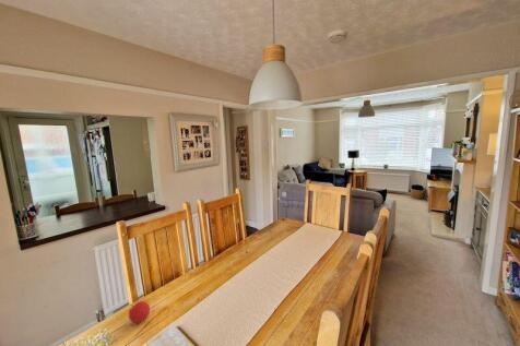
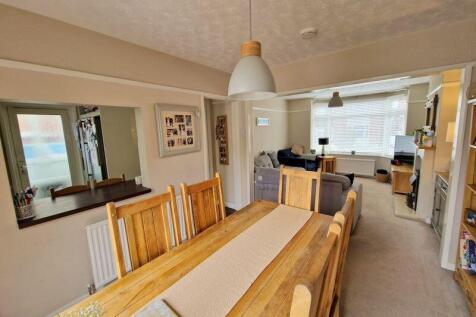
- fruit [128,300,151,324]
